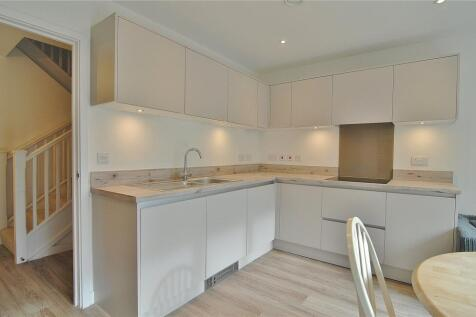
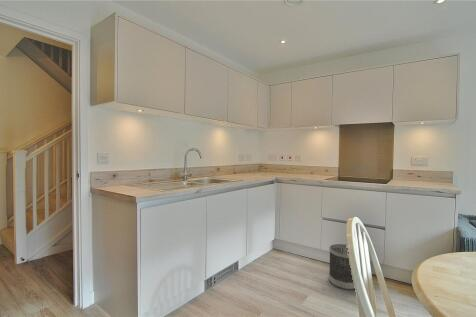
+ wastebasket [328,243,356,291]
